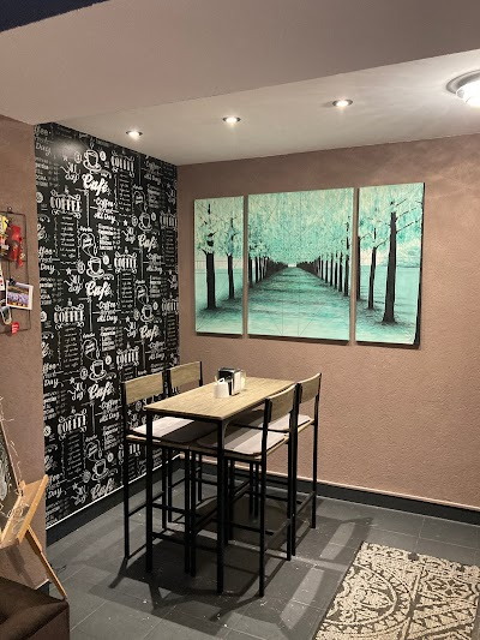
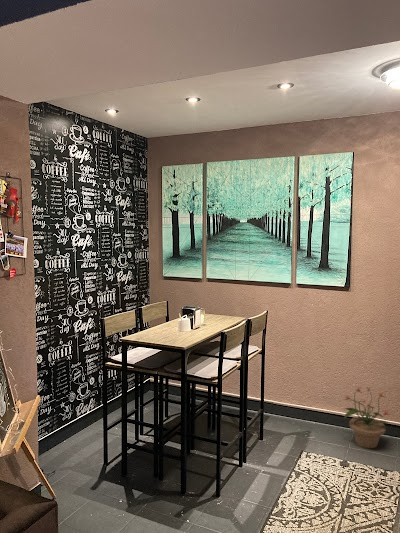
+ potted plant [343,386,392,449]
